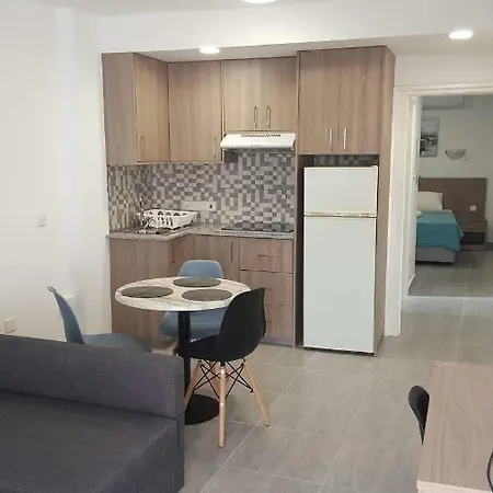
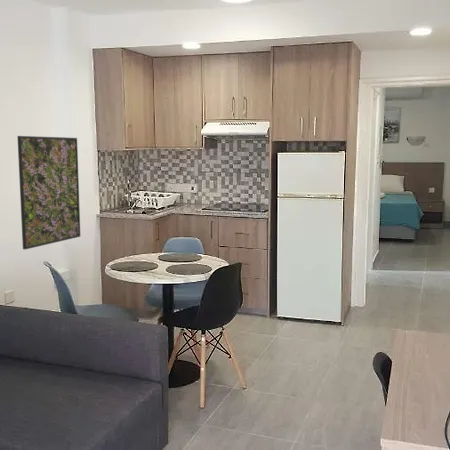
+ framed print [16,135,81,250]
